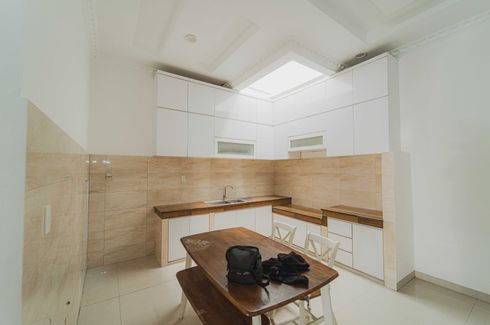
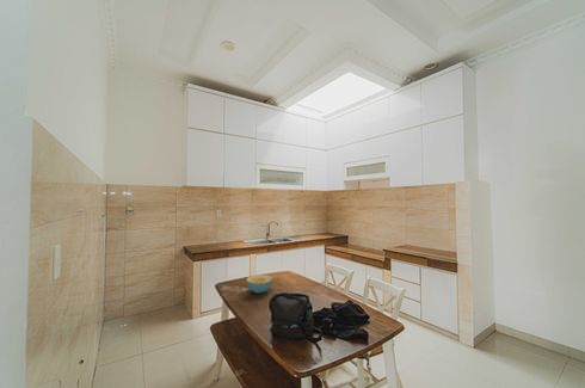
+ cereal bowl [246,273,273,295]
